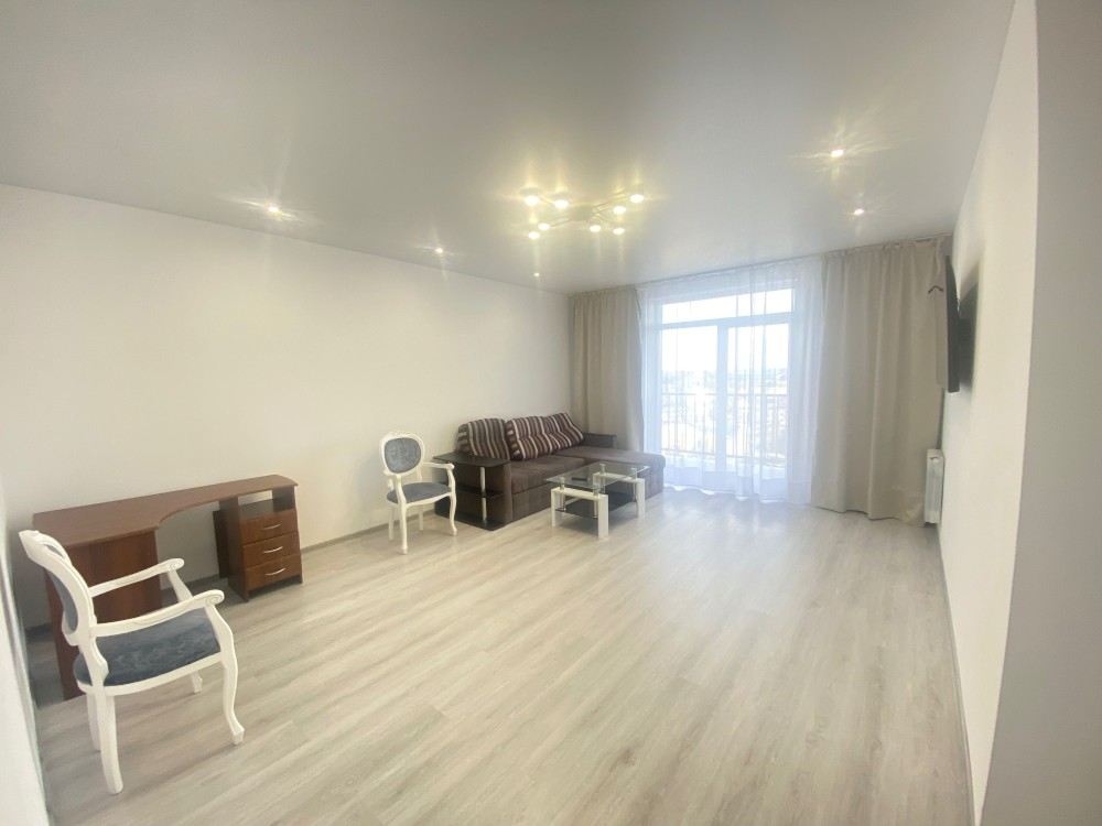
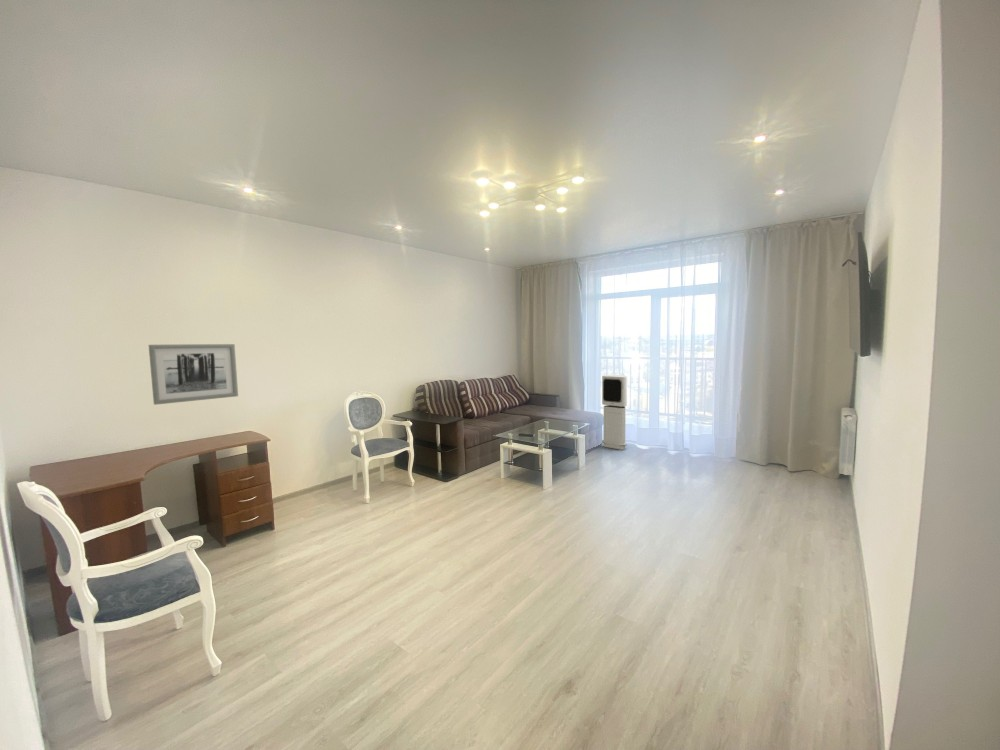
+ air purifier [601,373,628,451]
+ wall art [148,343,239,406]
